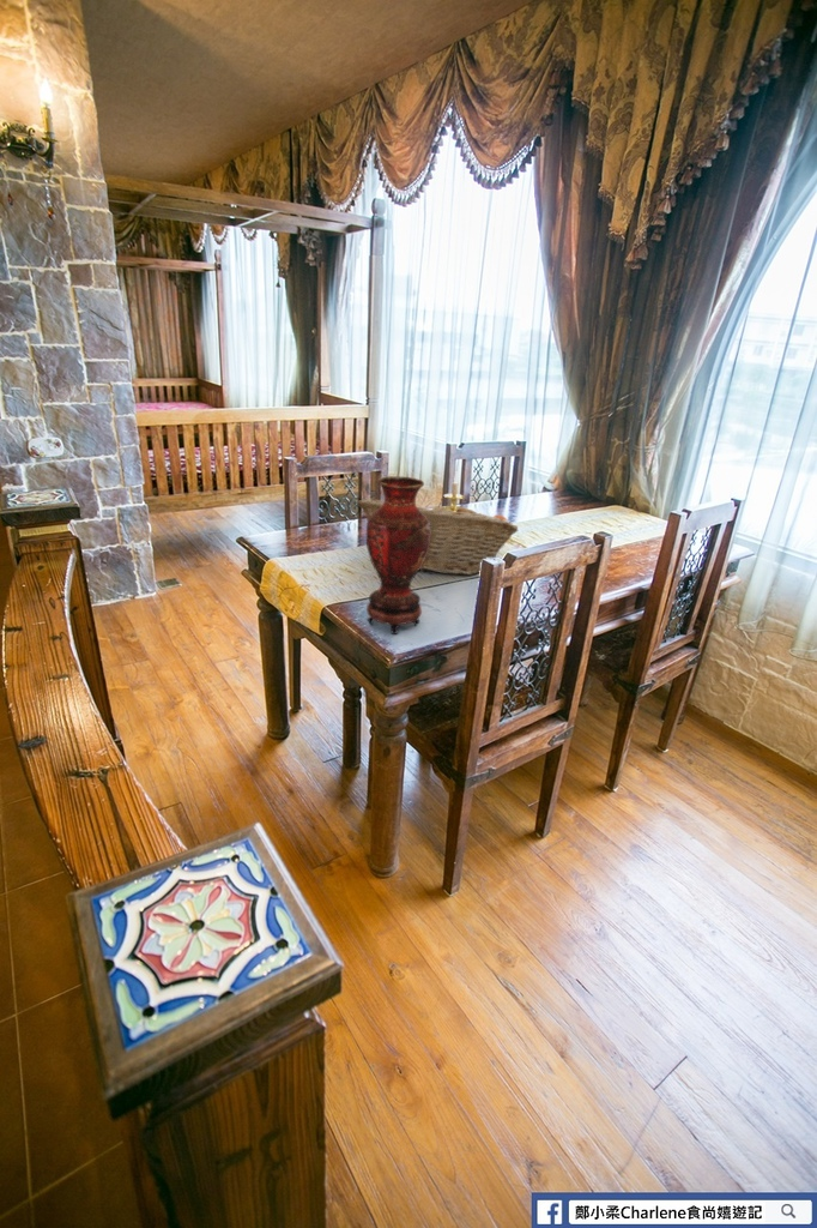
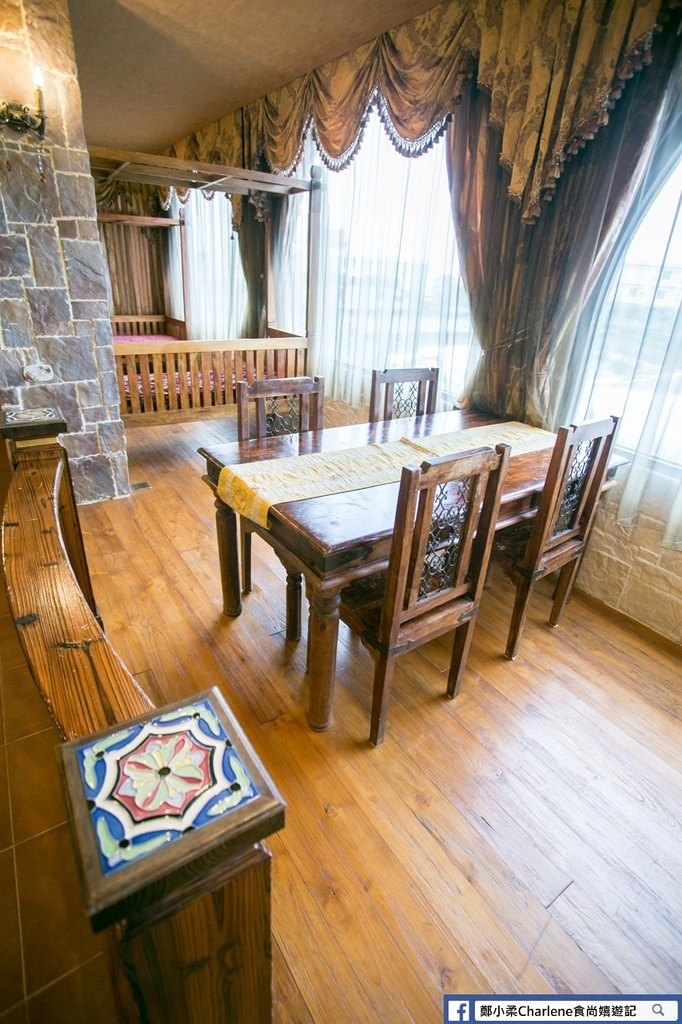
- vase [365,475,431,636]
- fruit basket [356,498,519,576]
- candle holder [441,471,470,512]
